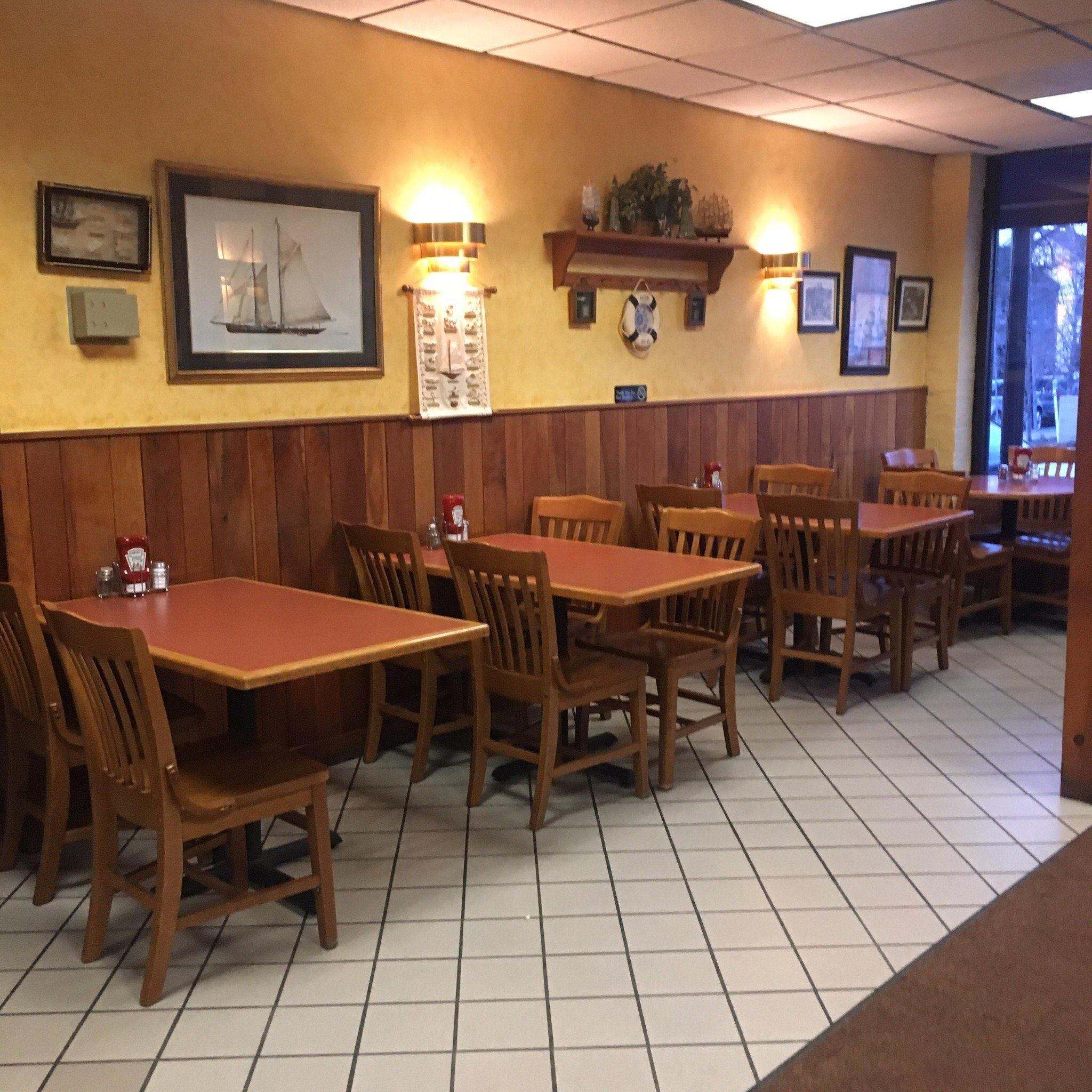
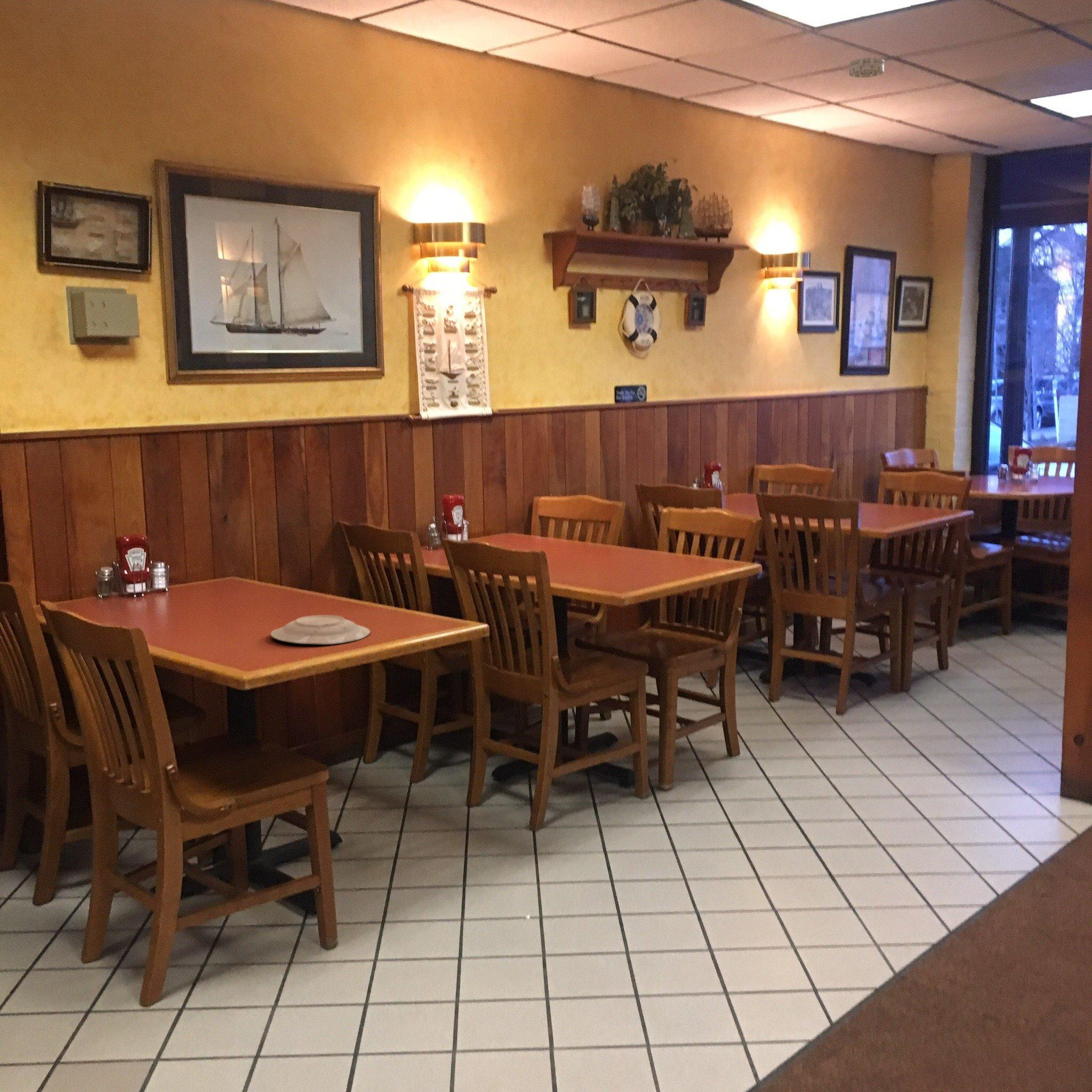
+ plate [270,614,371,645]
+ smoke detector [848,57,885,78]
